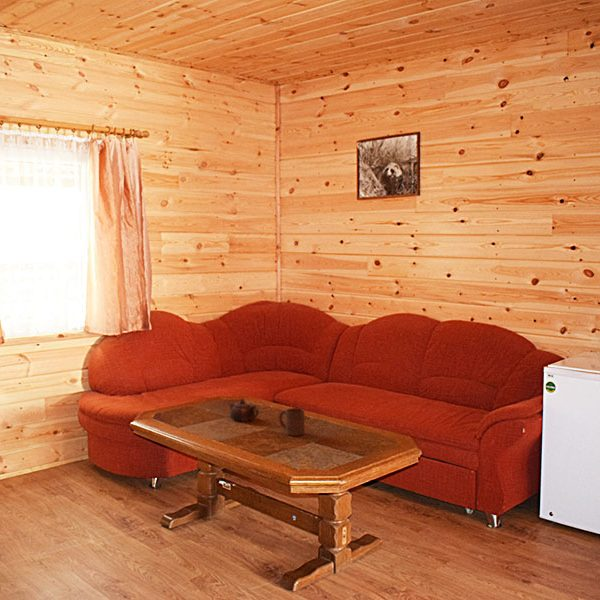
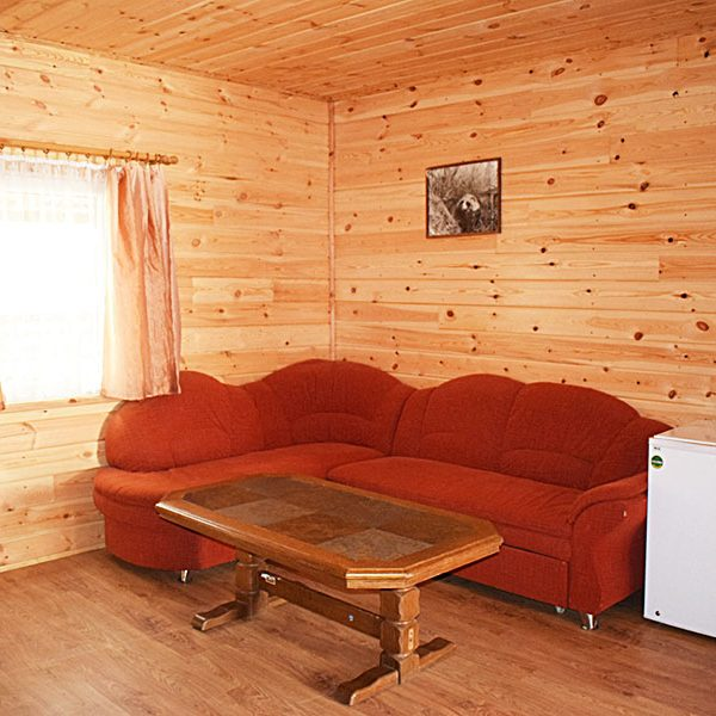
- teapot [228,398,260,422]
- cup [278,407,306,437]
